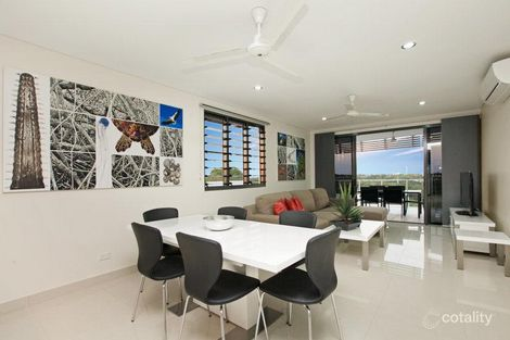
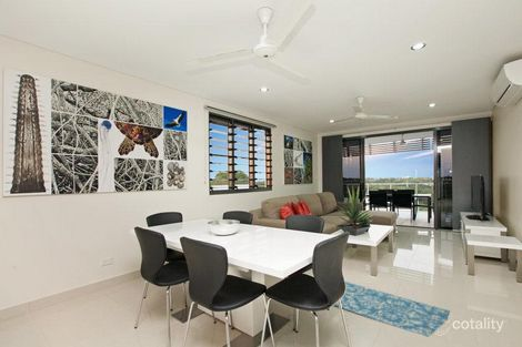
+ rug [334,280,451,338]
